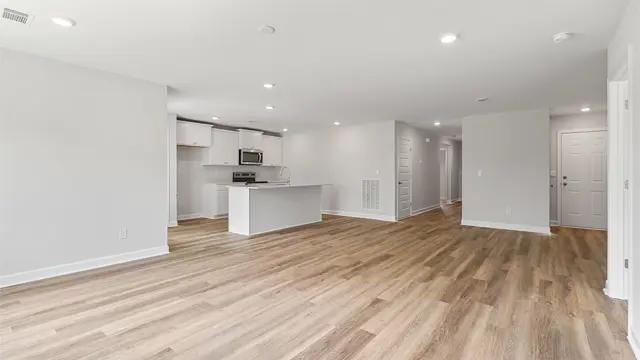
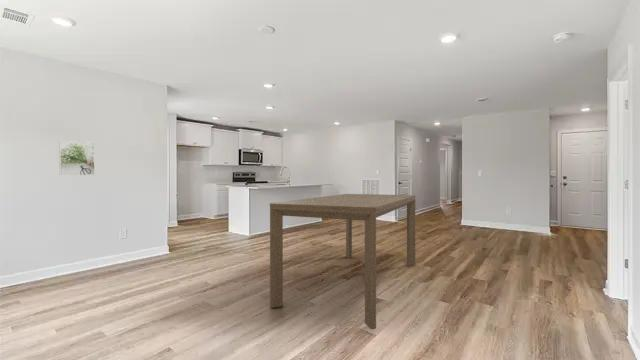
+ dining table [269,193,417,330]
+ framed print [58,139,96,176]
